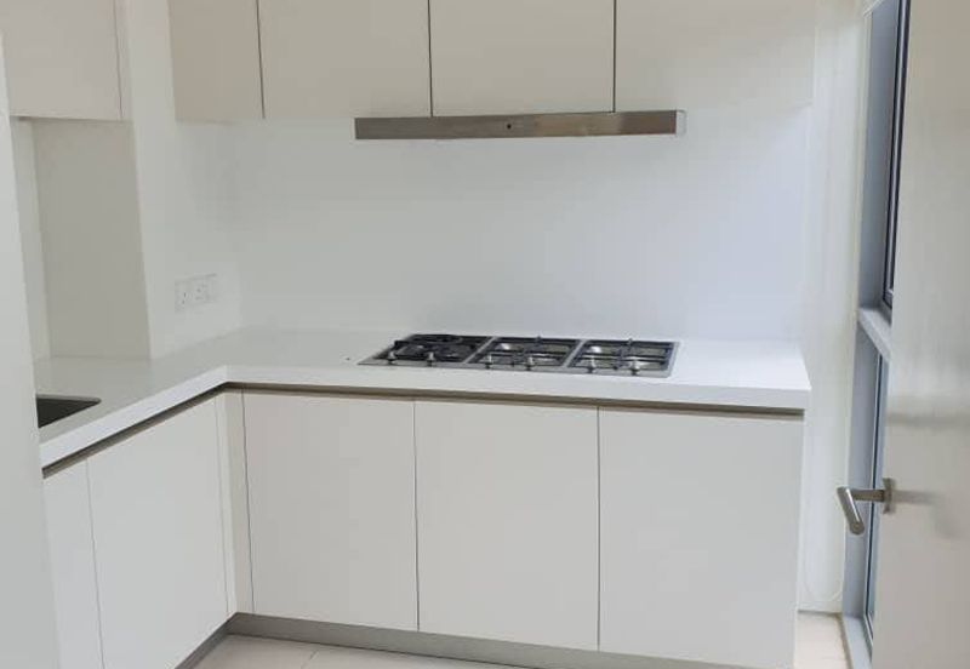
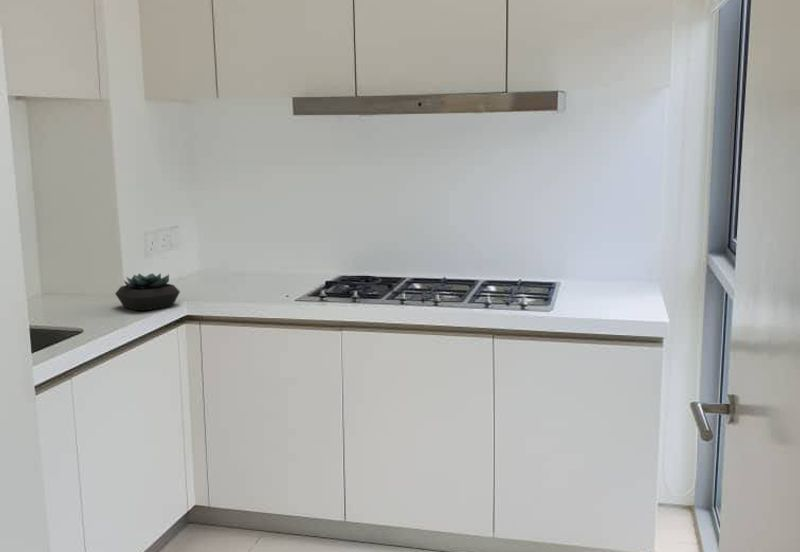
+ succulent plant [114,272,181,311]
